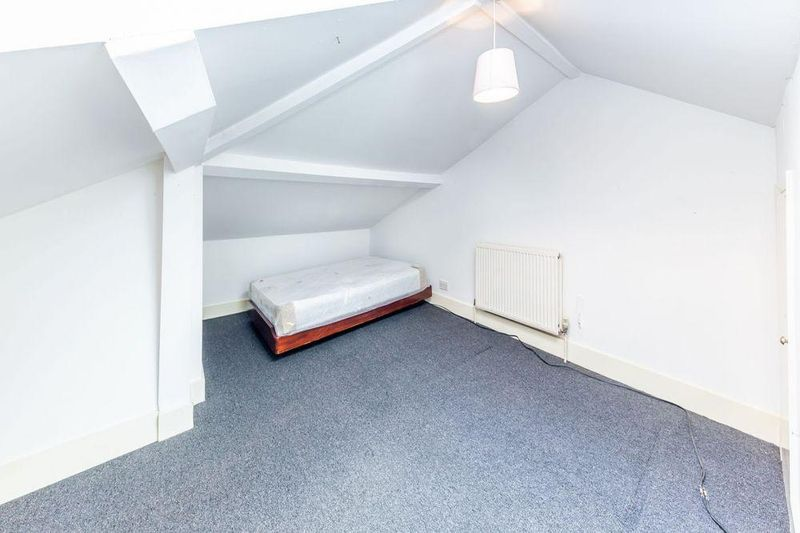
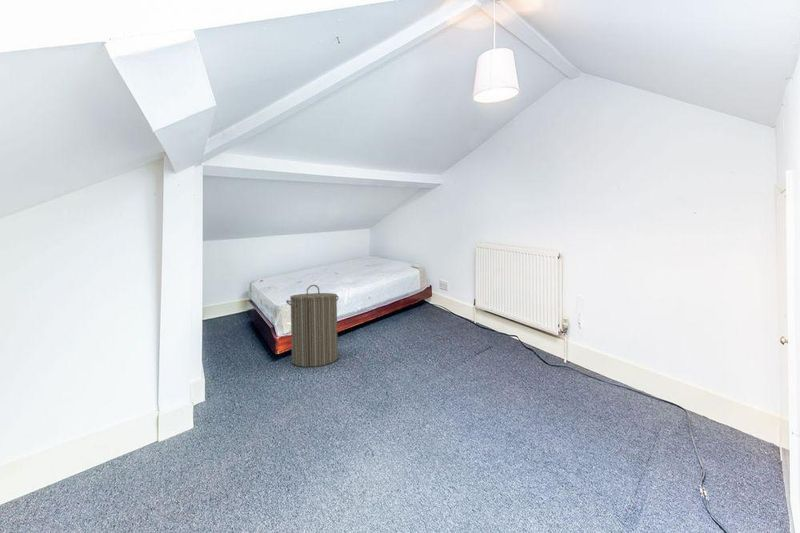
+ laundry hamper [285,284,340,368]
